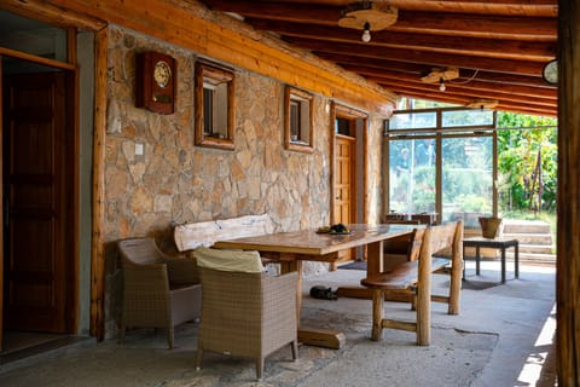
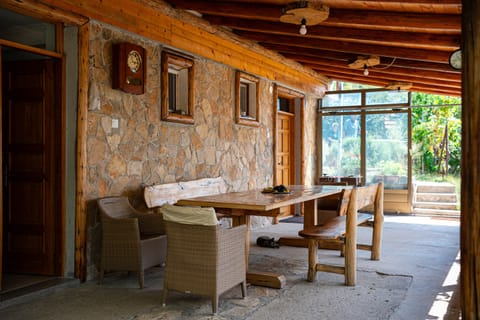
- decorative urn [477,215,504,239]
- side table [460,236,520,284]
